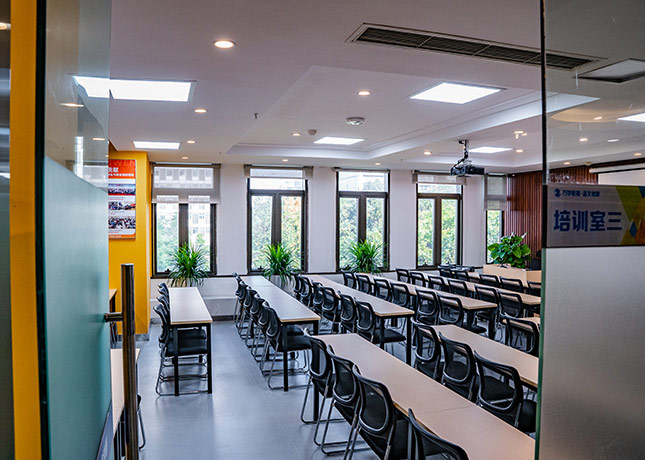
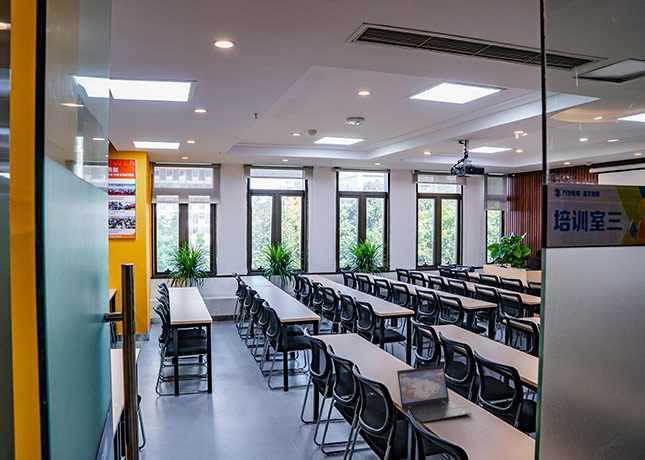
+ laptop [396,364,473,423]
